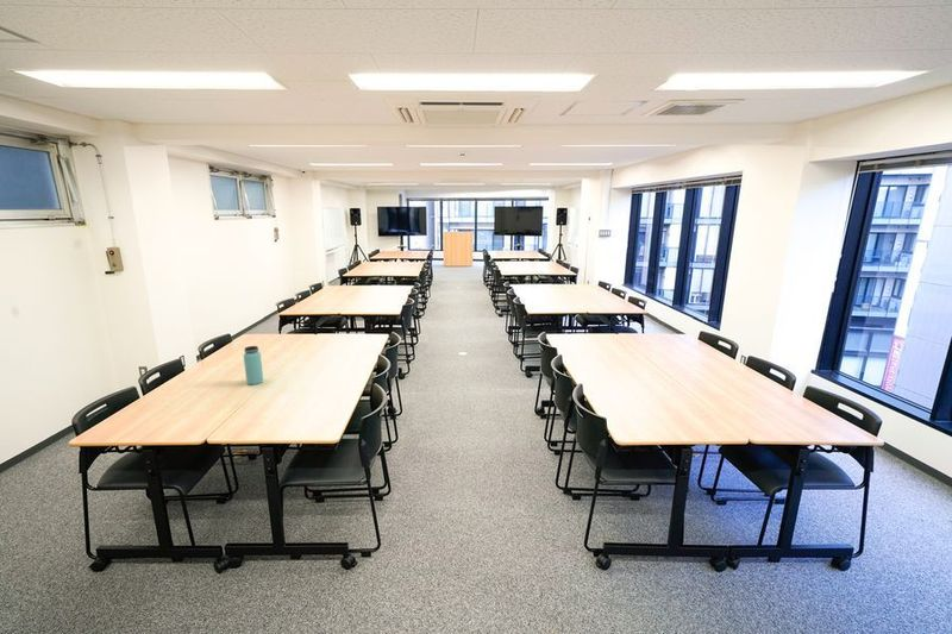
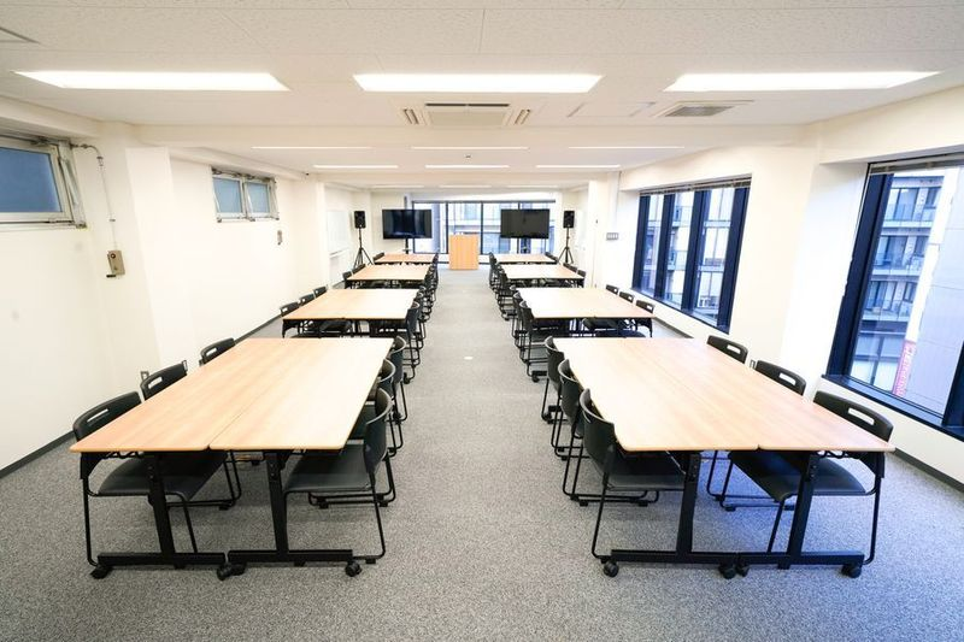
- bottle [243,345,264,385]
